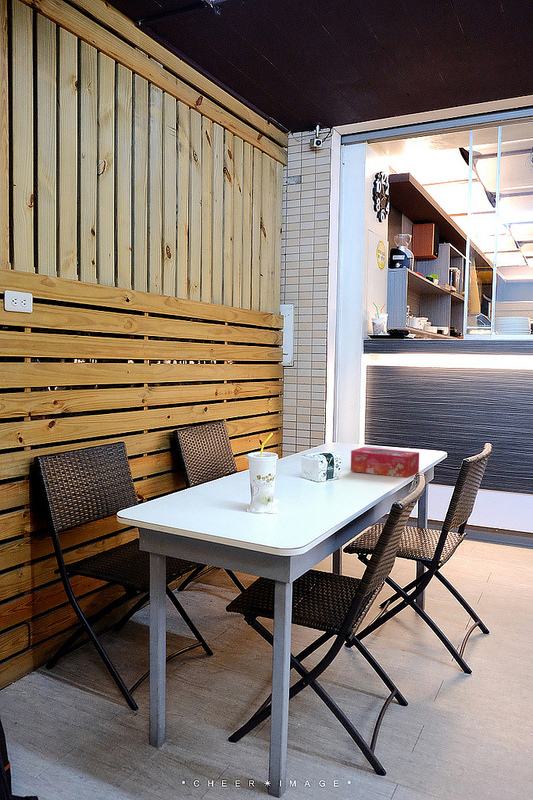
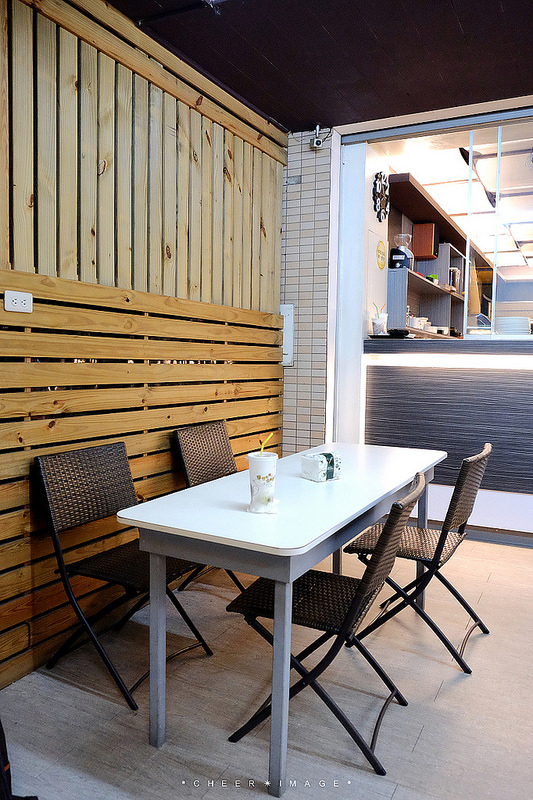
- tissue box [350,446,420,479]
